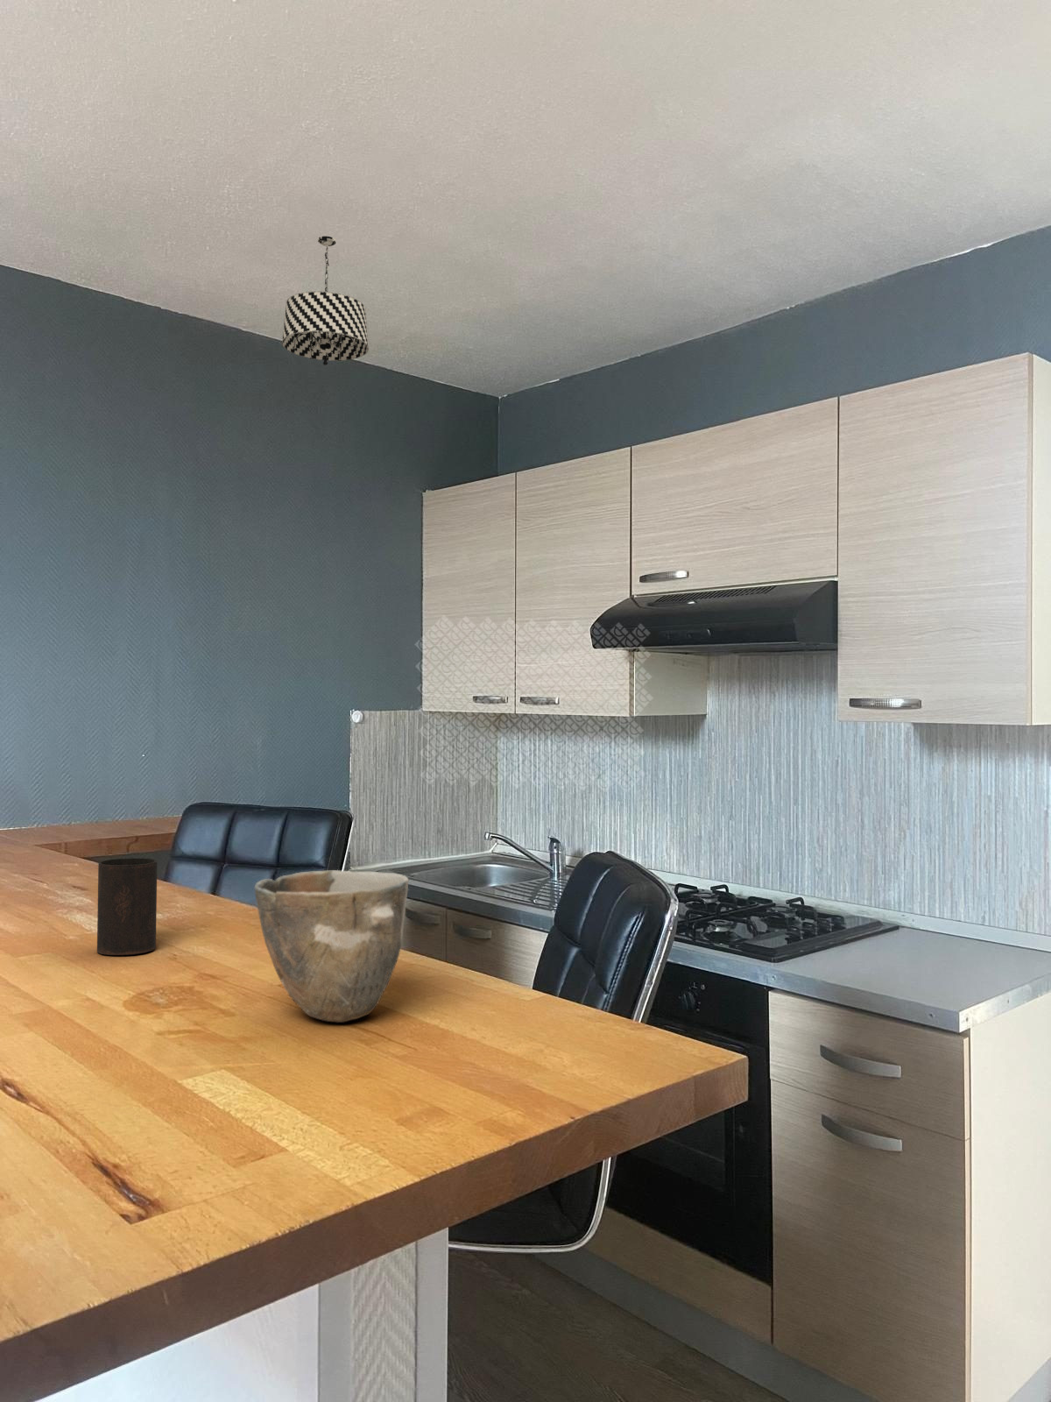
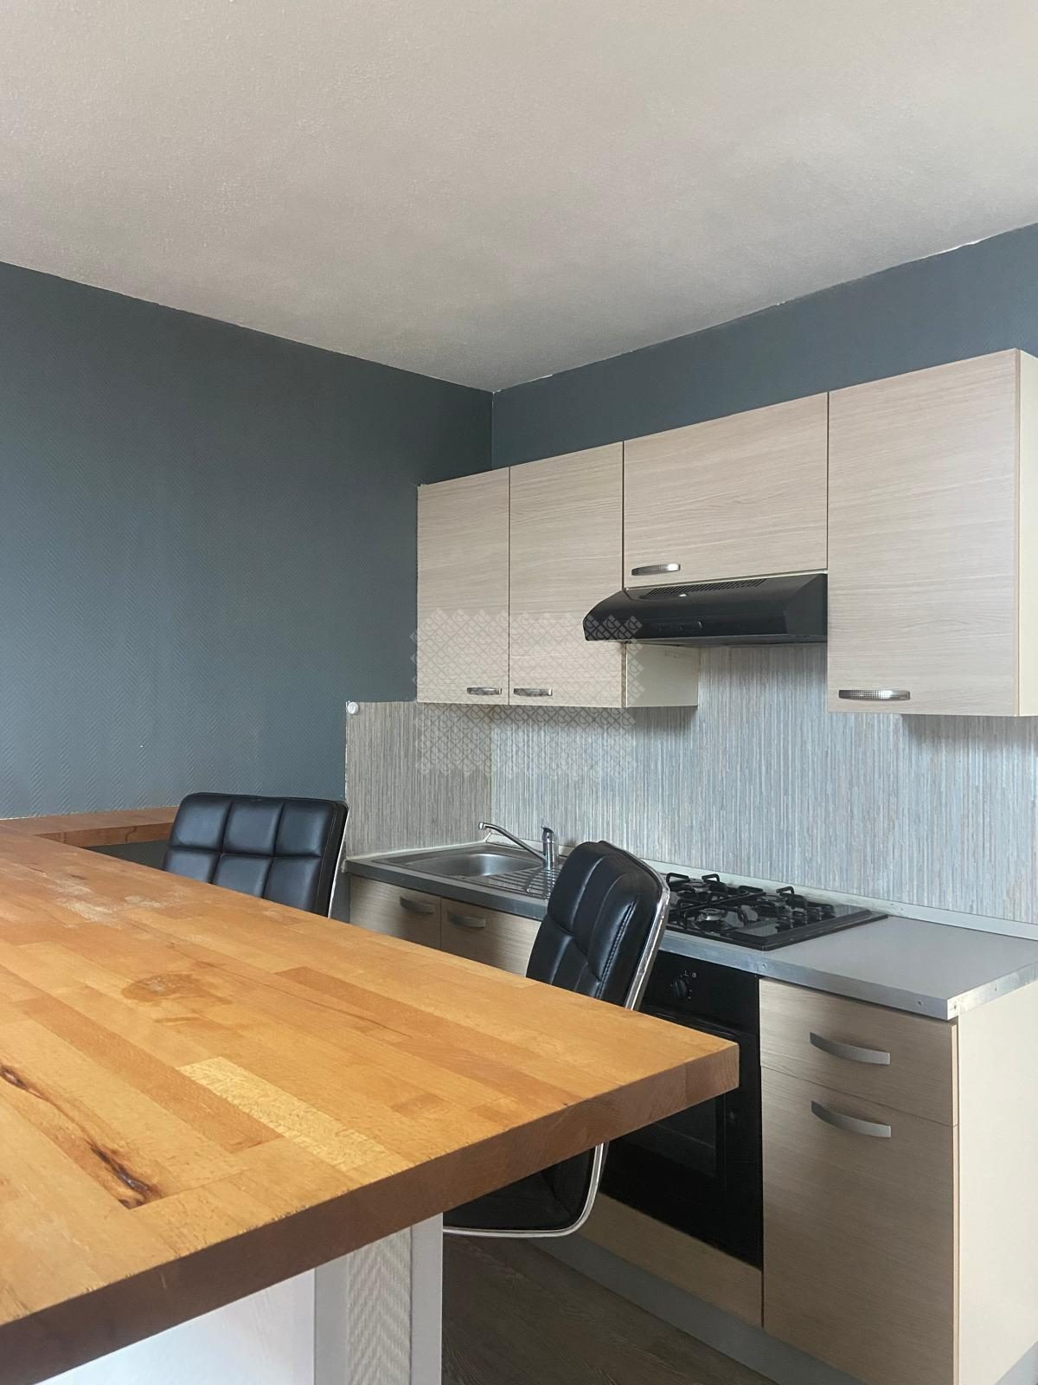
- pendant light [282,235,370,367]
- cup [96,857,158,956]
- ceramic bowl [254,869,408,1023]
